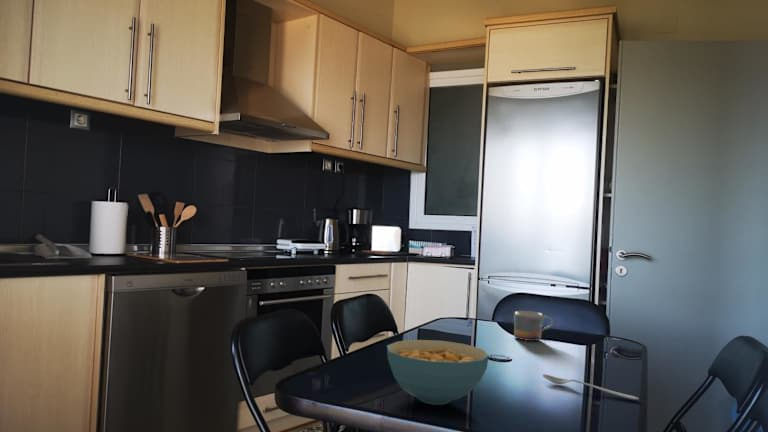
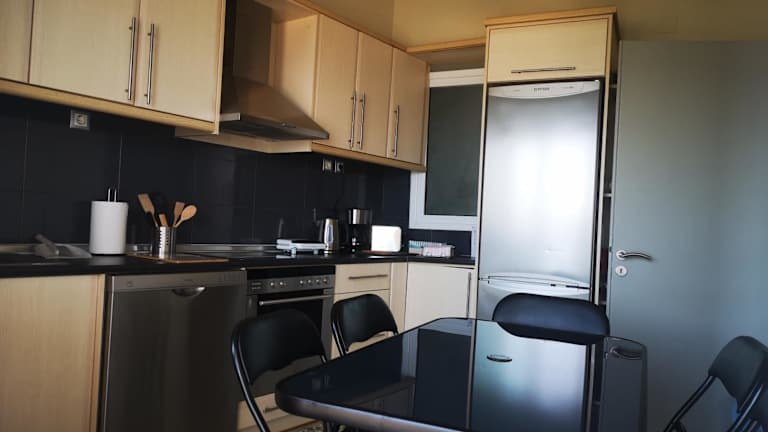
- cereal bowl [386,339,490,406]
- spoon [542,373,640,401]
- mug [513,310,554,342]
